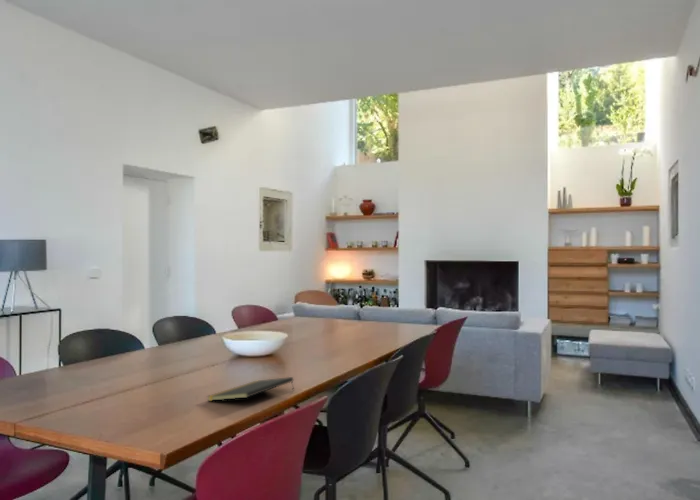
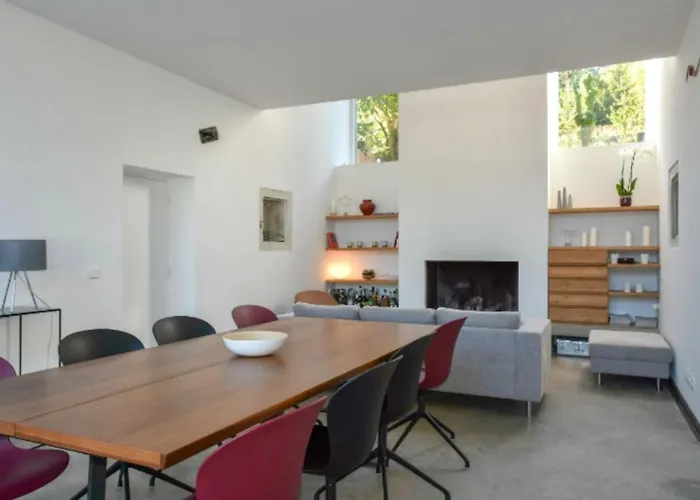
- notepad [206,376,295,402]
